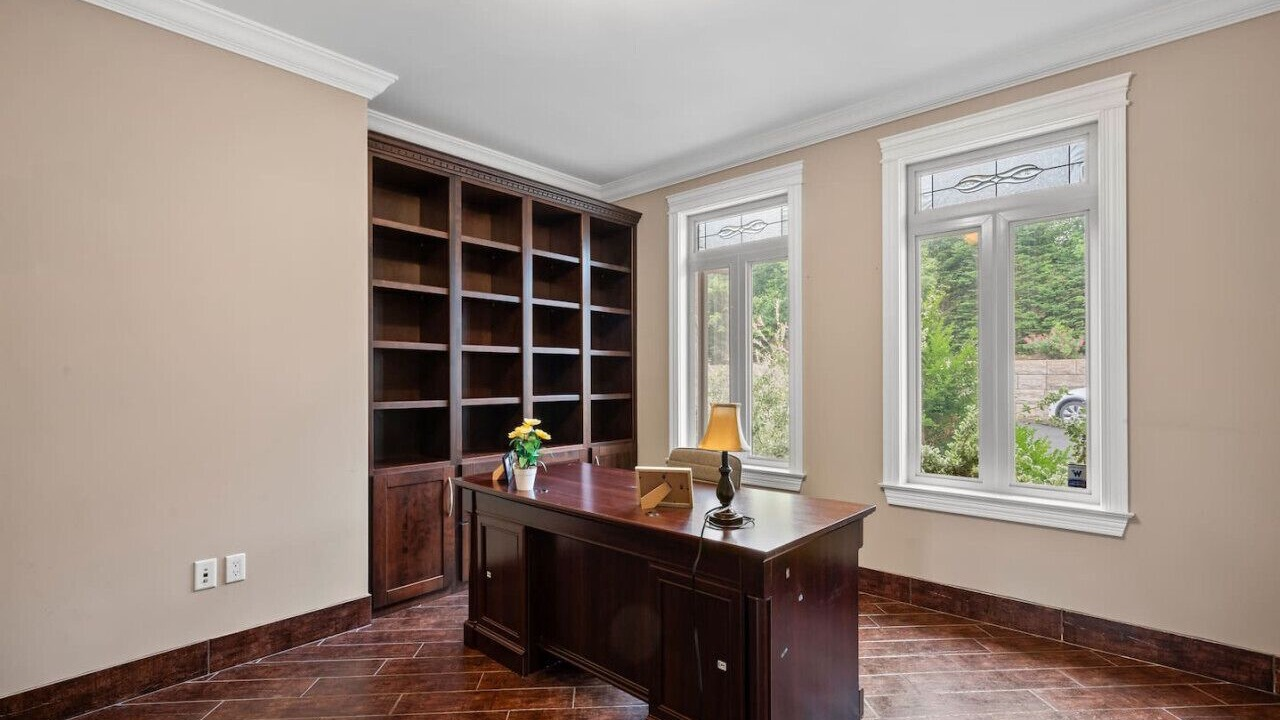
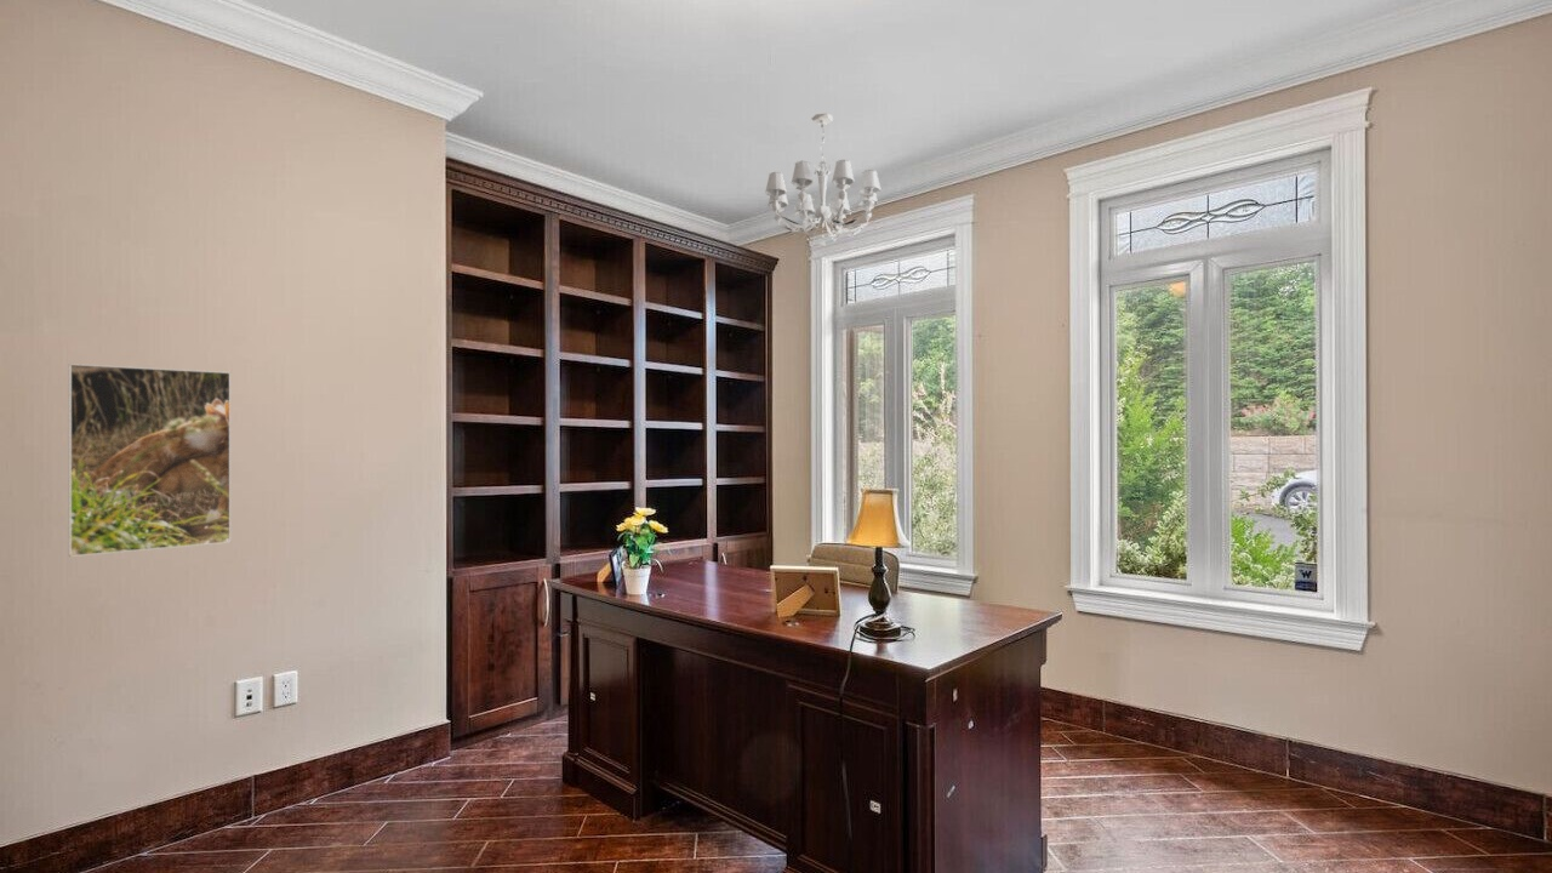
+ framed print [68,363,232,558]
+ chandelier [764,113,883,247]
